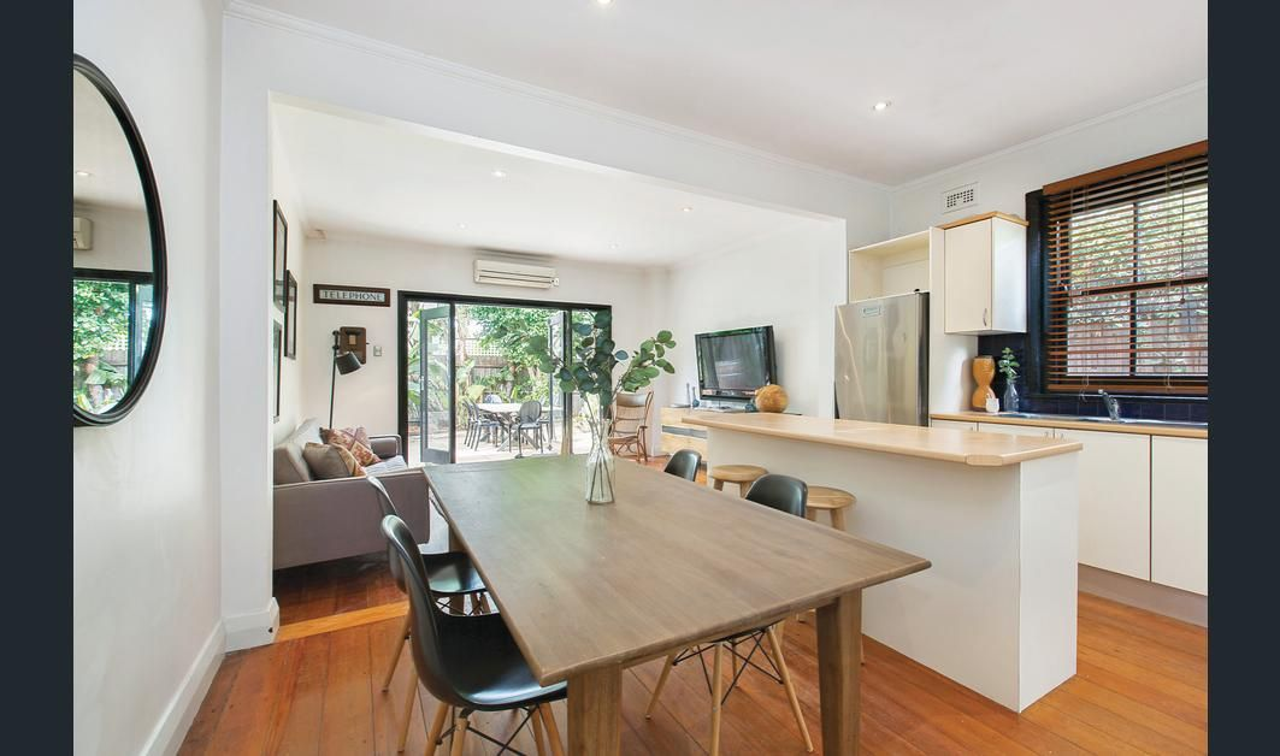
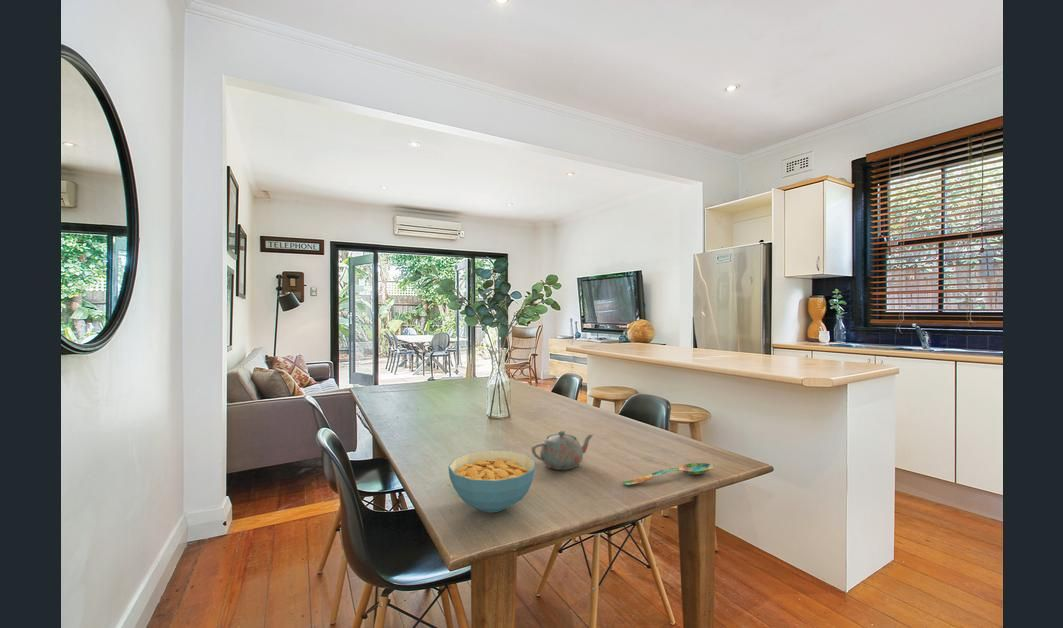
+ spoon [622,462,714,486]
+ teapot [531,430,594,471]
+ cereal bowl [447,449,537,514]
